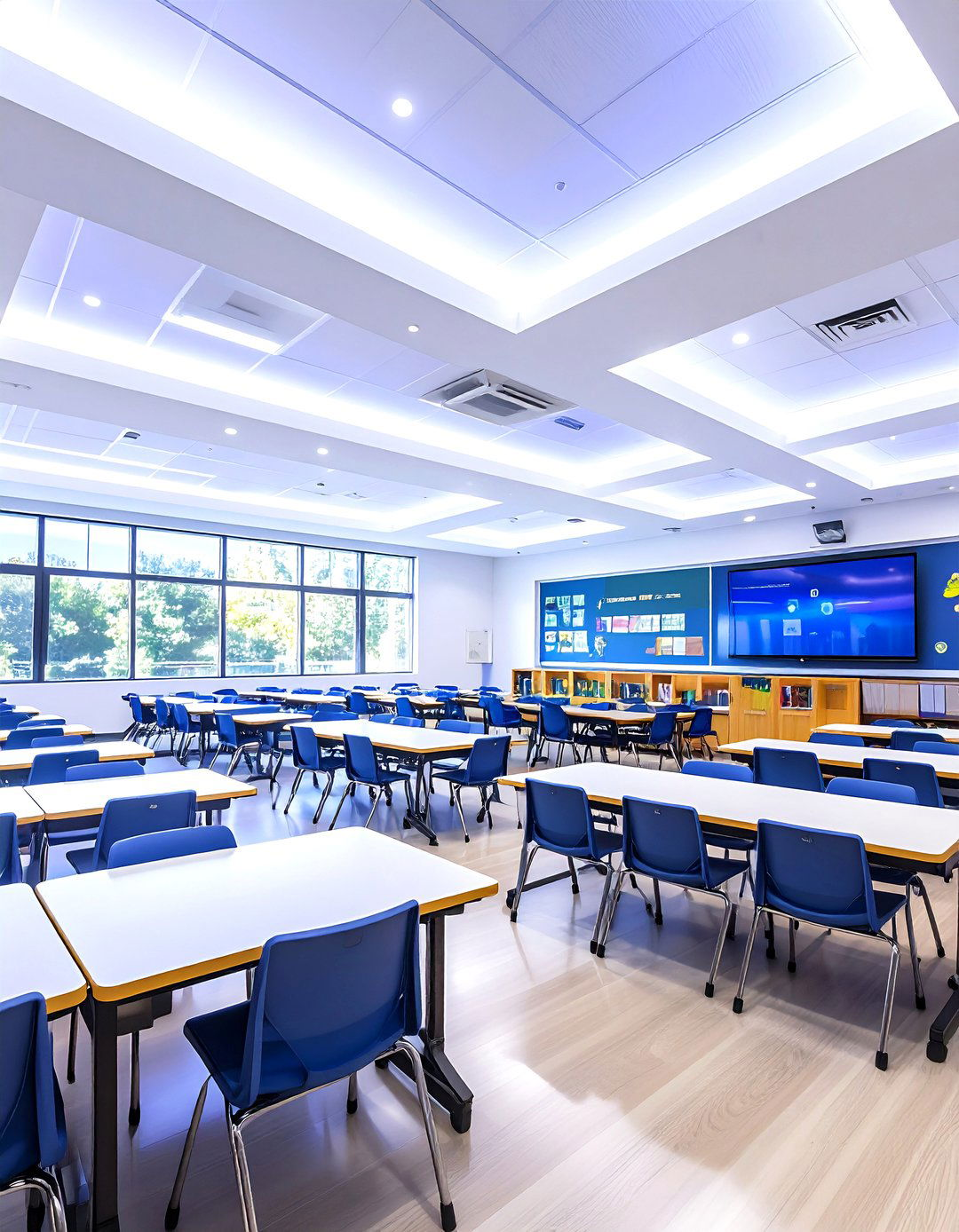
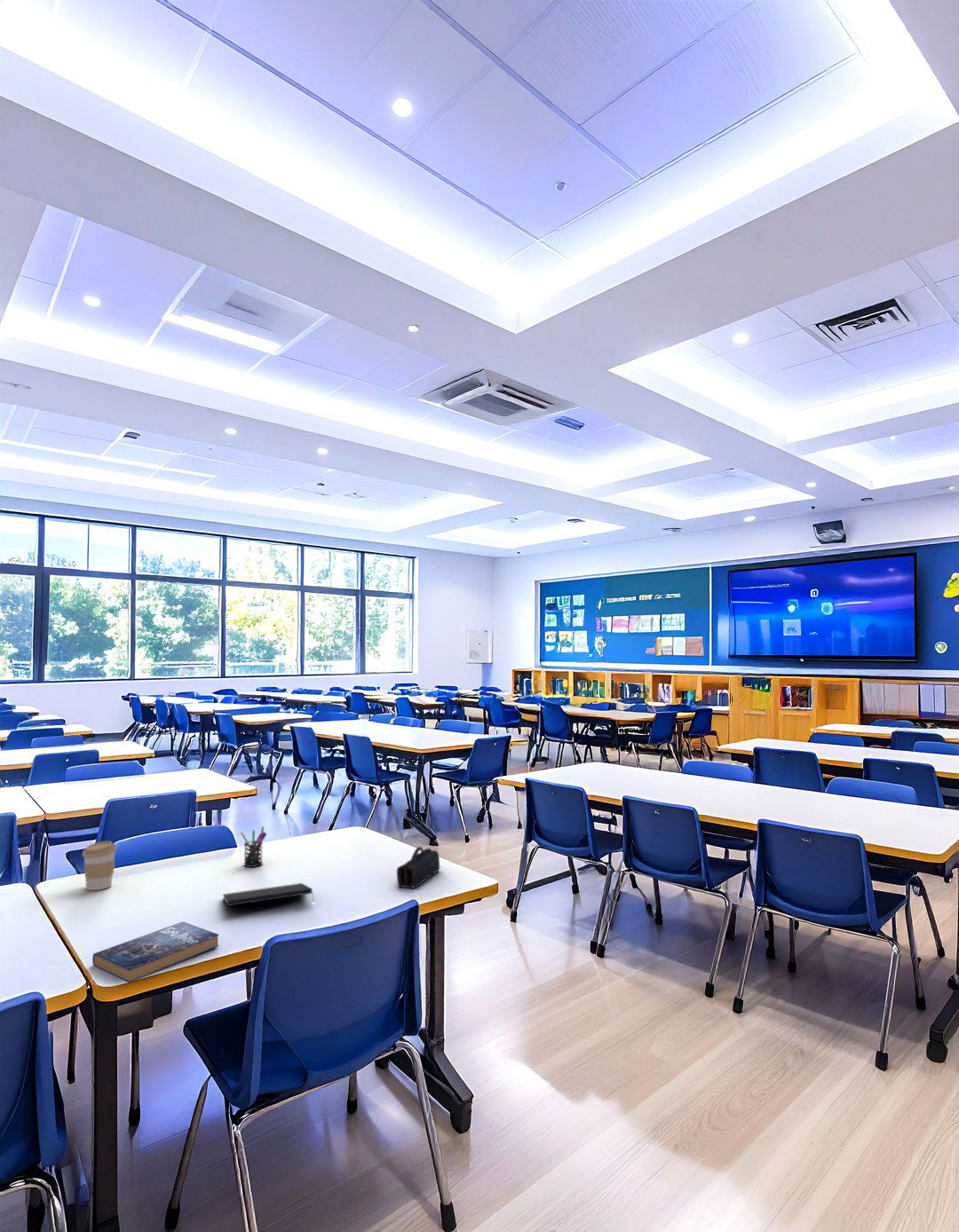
+ notepad [222,882,314,907]
+ pen holder [240,825,267,868]
+ pencil case [396,846,441,889]
+ coffee cup [82,841,117,891]
+ book [91,920,220,983]
